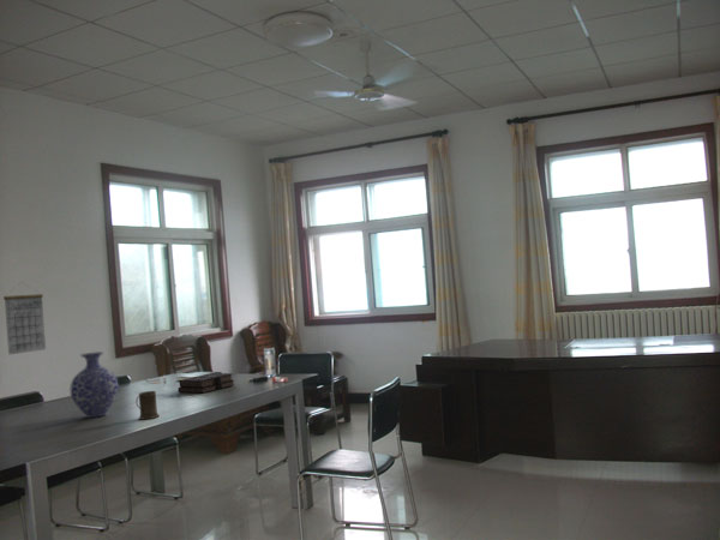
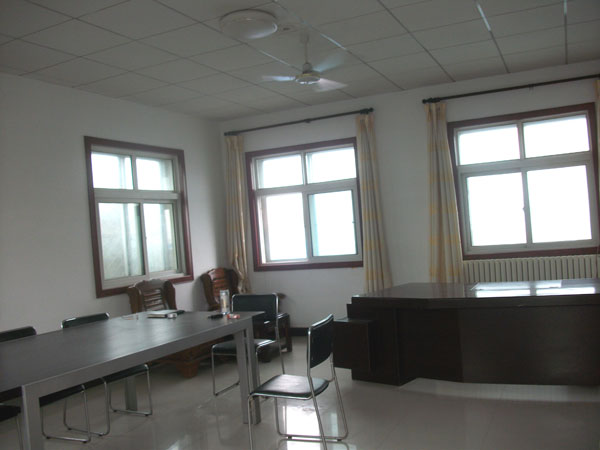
- calendar [2,281,47,356]
- vase [68,350,120,419]
- hardback book [176,372,235,394]
- mug [134,390,161,420]
